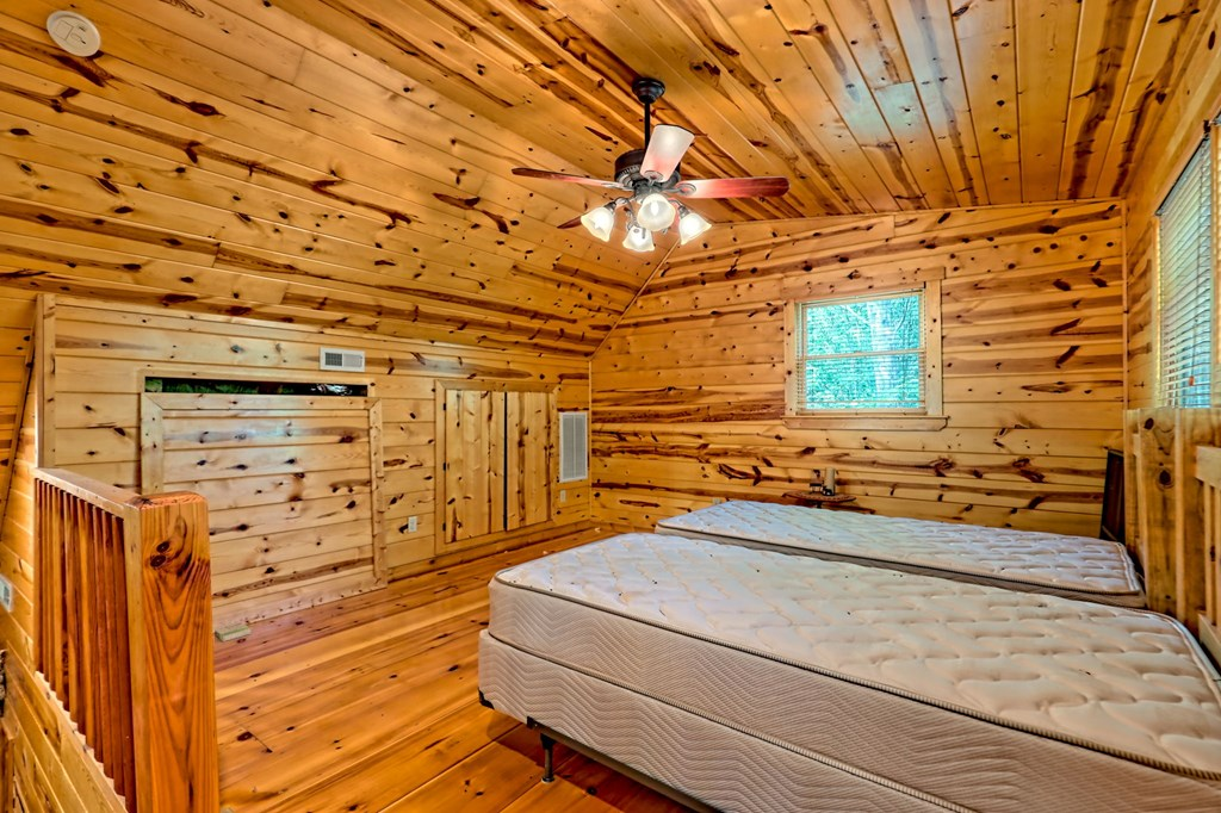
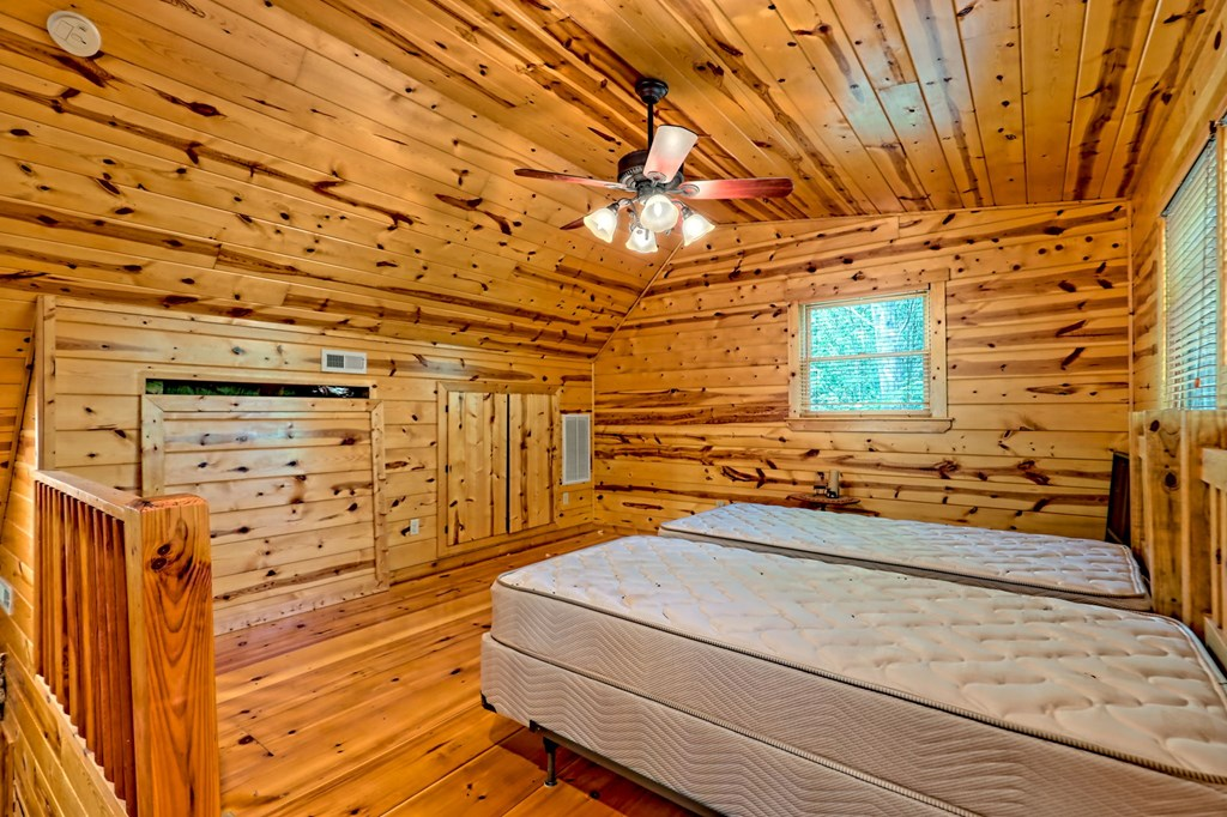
- box [213,620,252,643]
